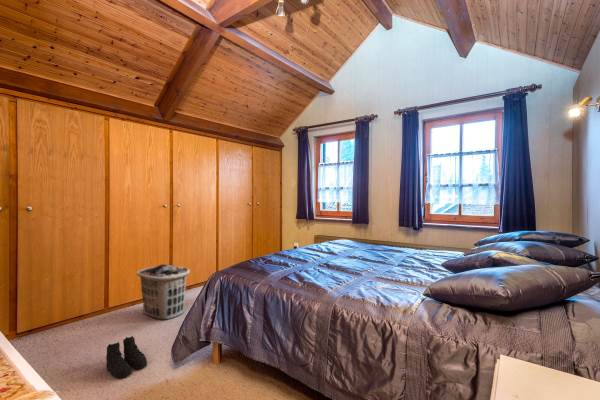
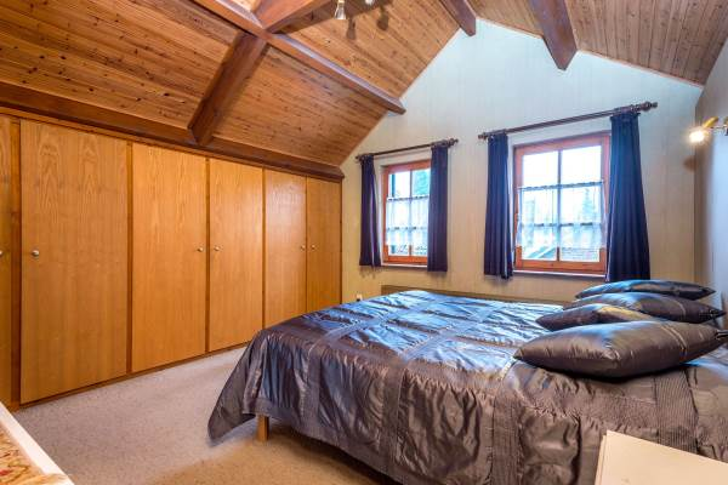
- boots [105,335,148,379]
- clothes hamper [135,263,191,320]
